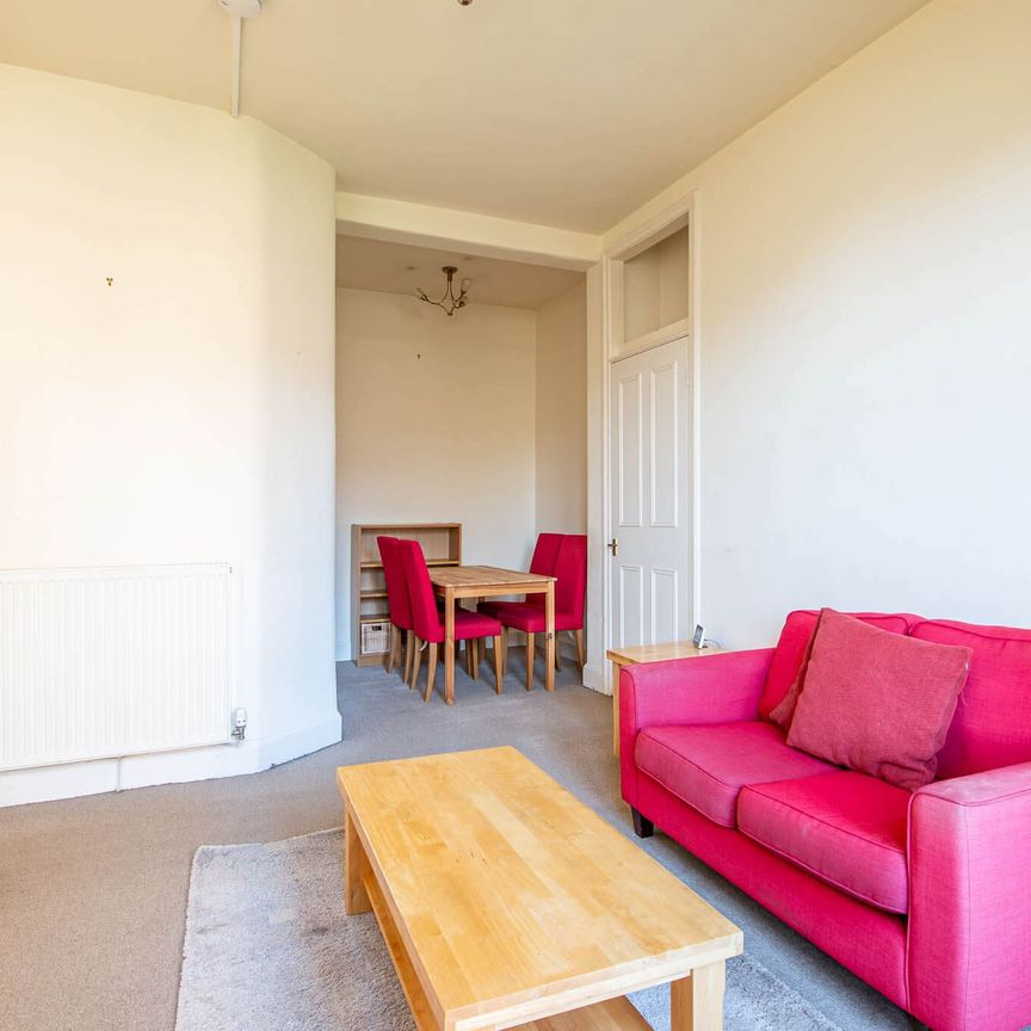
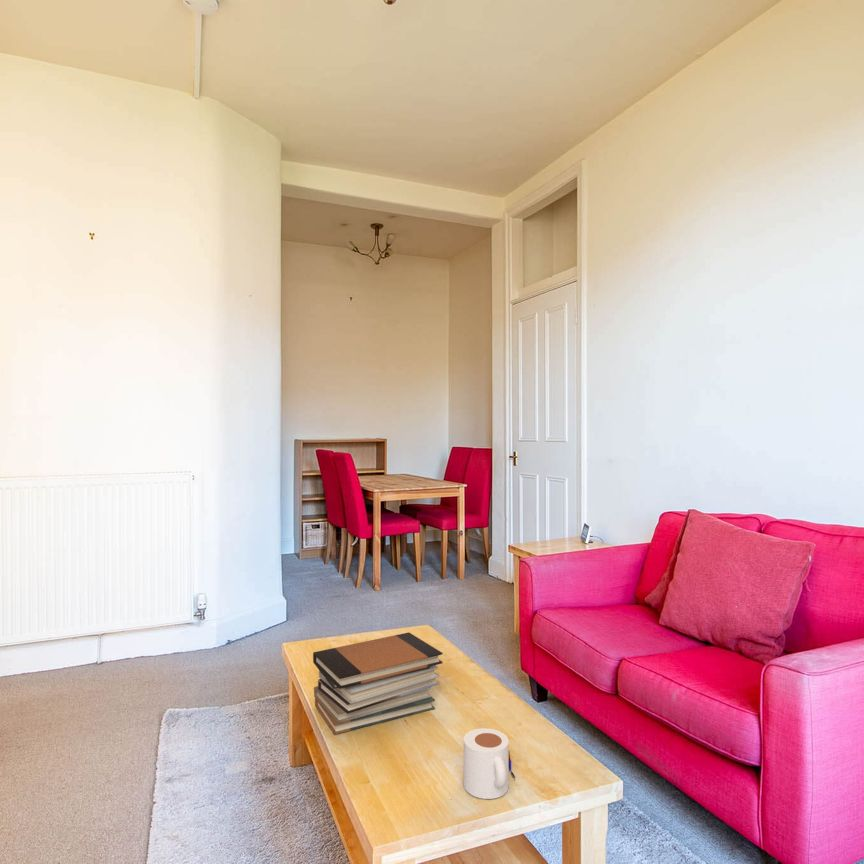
+ mug [463,727,516,800]
+ book stack [312,632,444,736]
